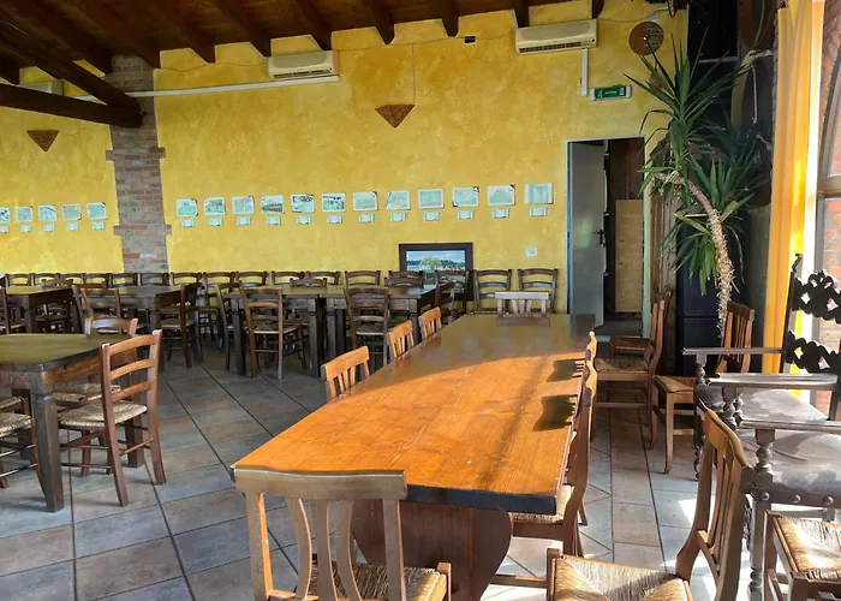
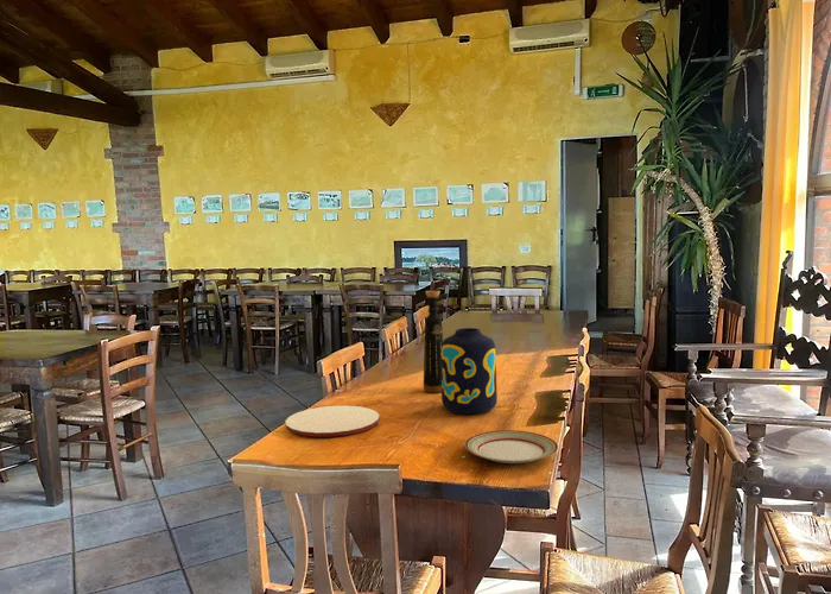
+ vase [440,327,499,415]
+ plate [284,404,381,438]
+ plate [464,429,559,465]
+ bottle [423,290,444,393]
